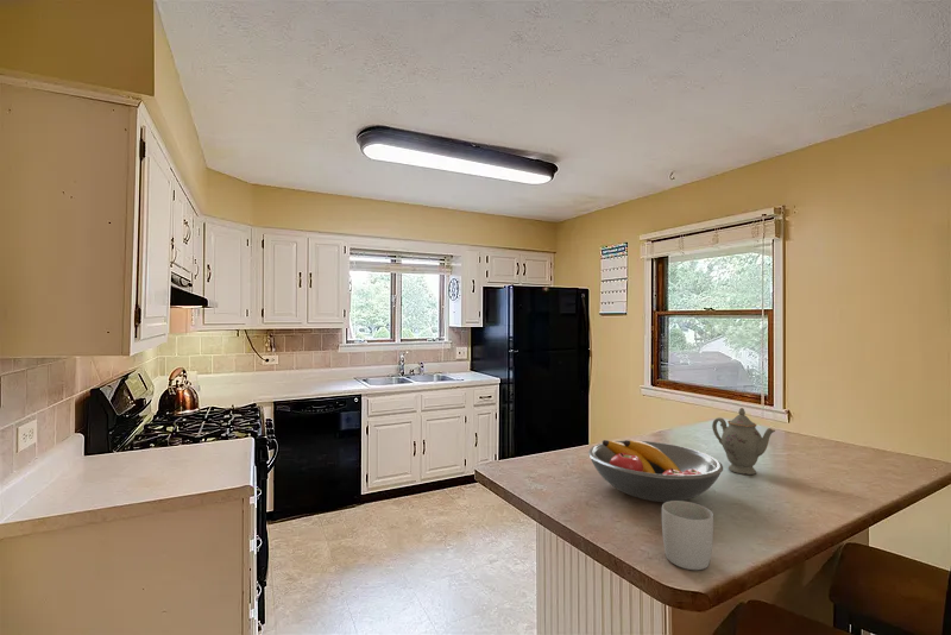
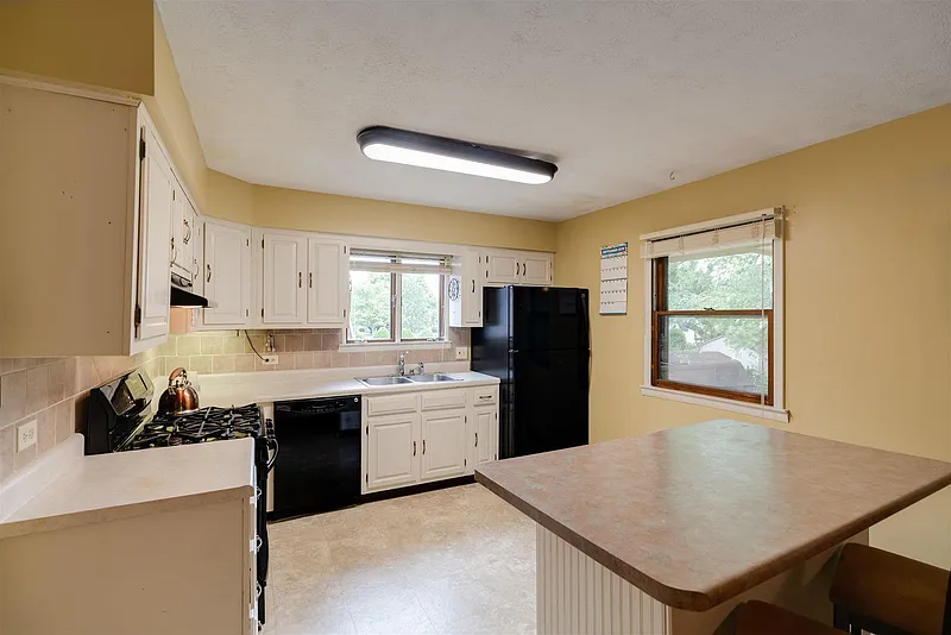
- mug [661,501,714,571]
- fruit bowl [587,439,724,503]
- chinaware [711,407,776,476]
